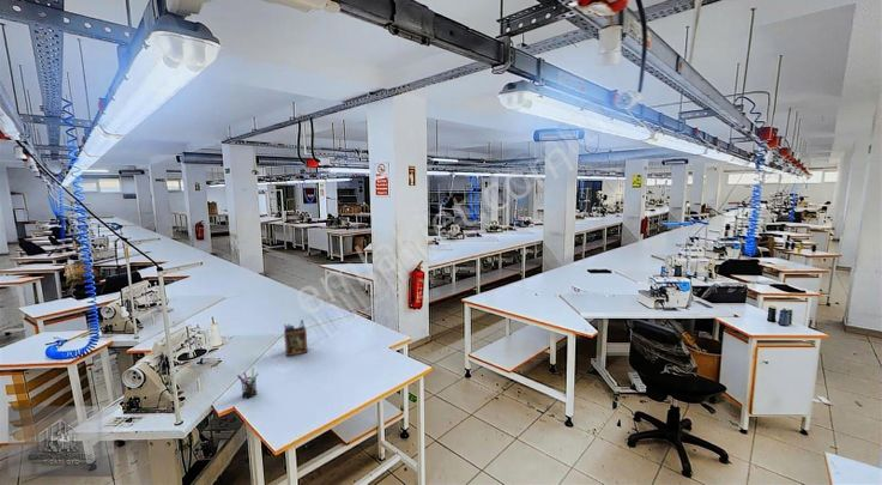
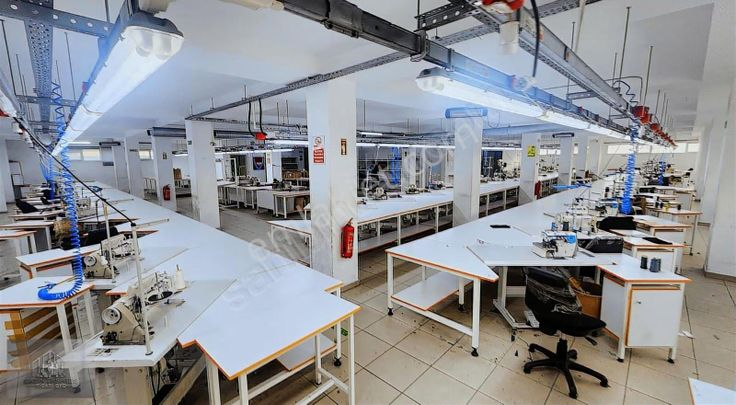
- desk organizer [283,319,309,357]
- pen holder [236,366,260,400]
